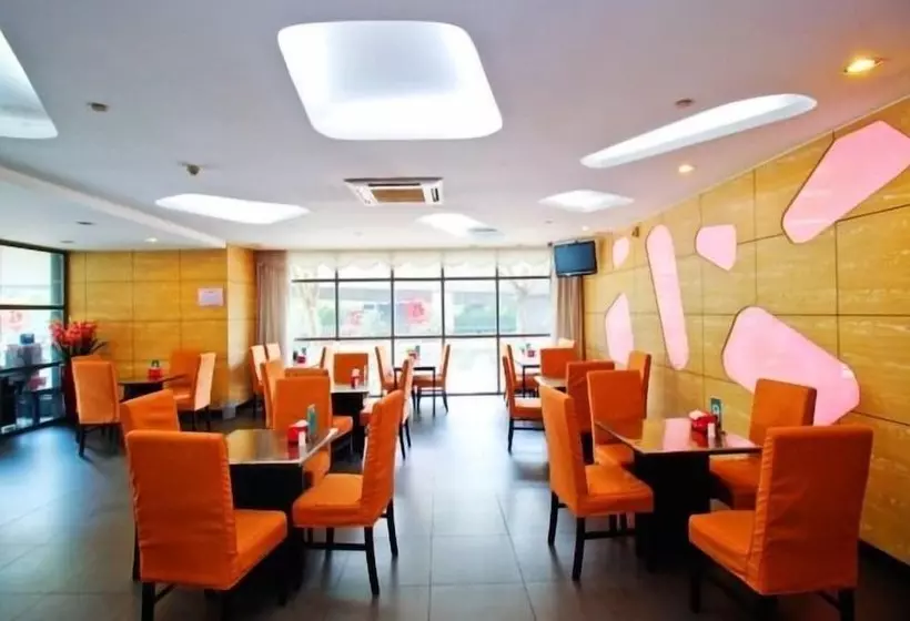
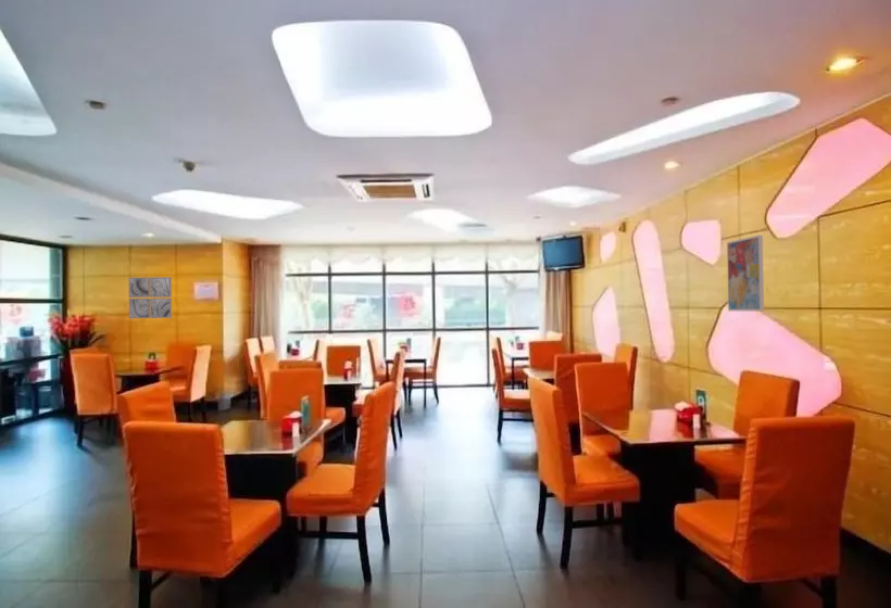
+ wall art [128,276,173,319]
+ wall art [726,235,765,313]
